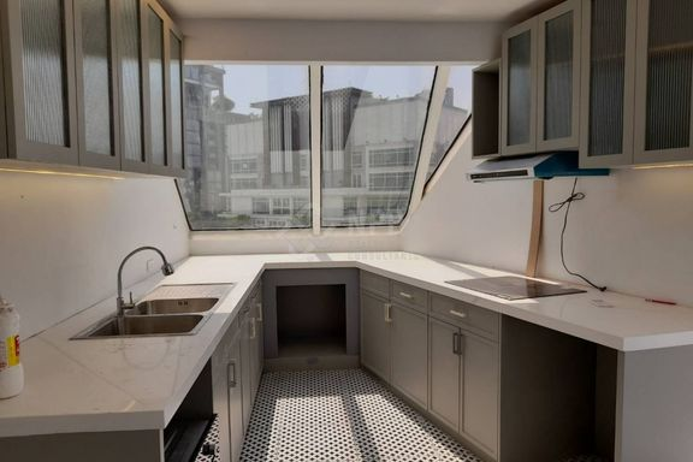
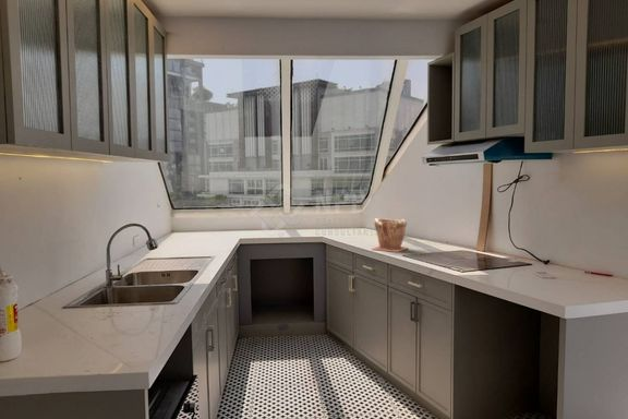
+ plant pot [371,217,410,253]
